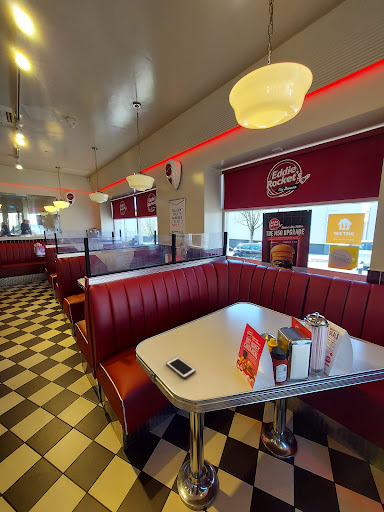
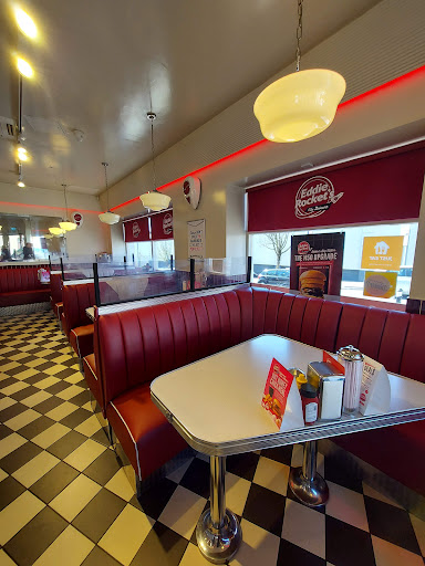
- cell phone [165,356,197,380]
